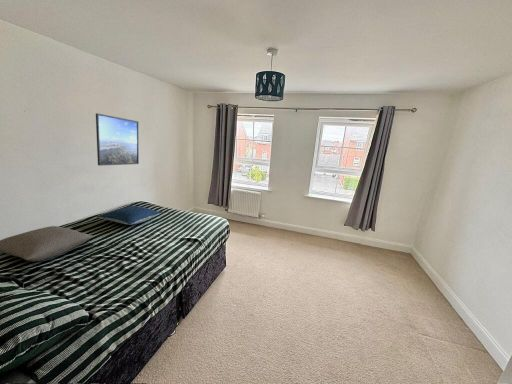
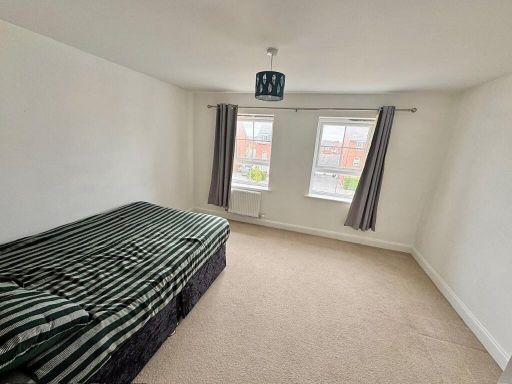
- pillow [0,225,94,262]
- pillow [95,205,163,226]
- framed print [95,112,140,167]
